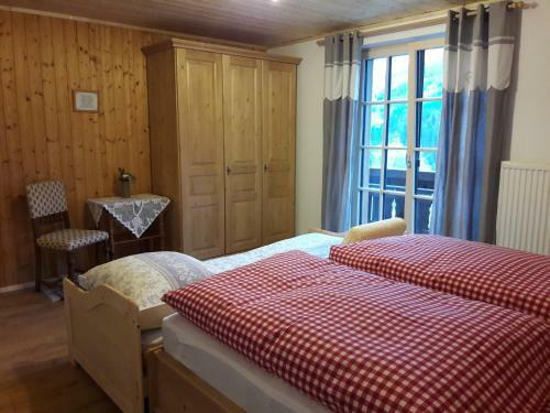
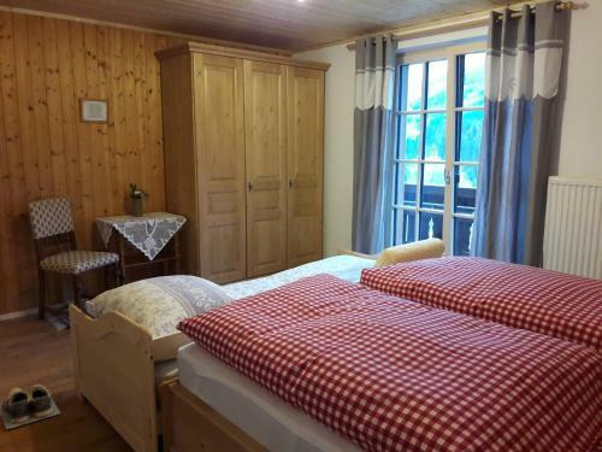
+ shoes [0,383,61,430]
